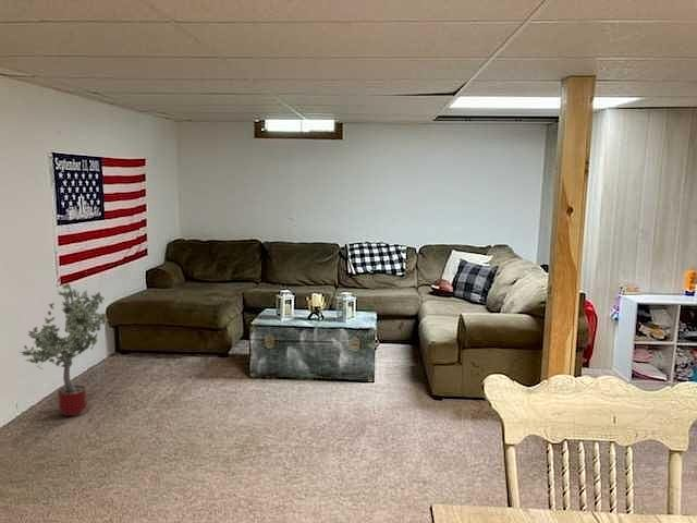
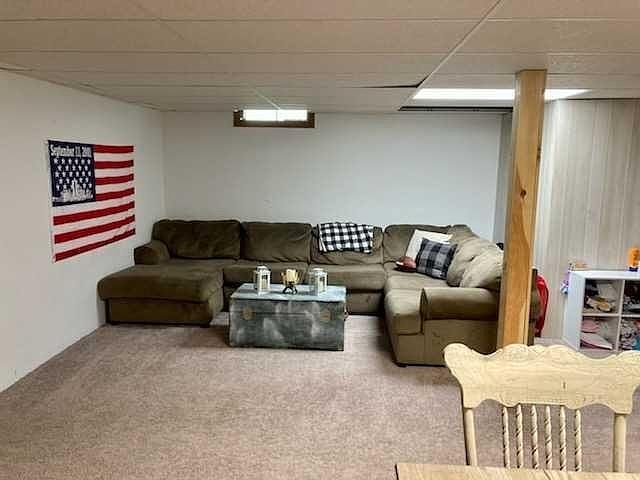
- potted tree [20,282,109,417]
